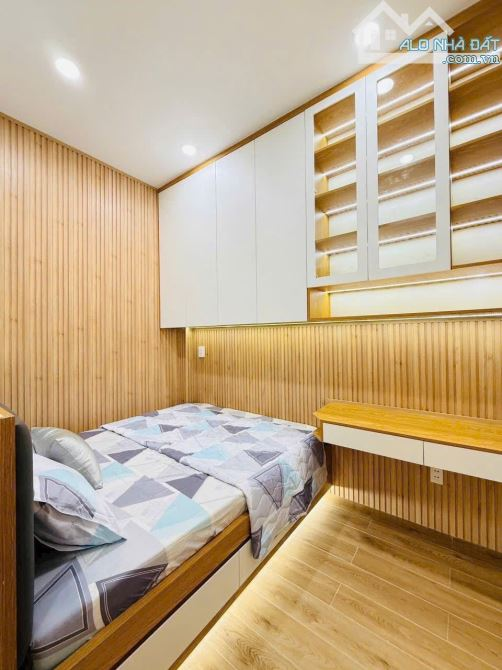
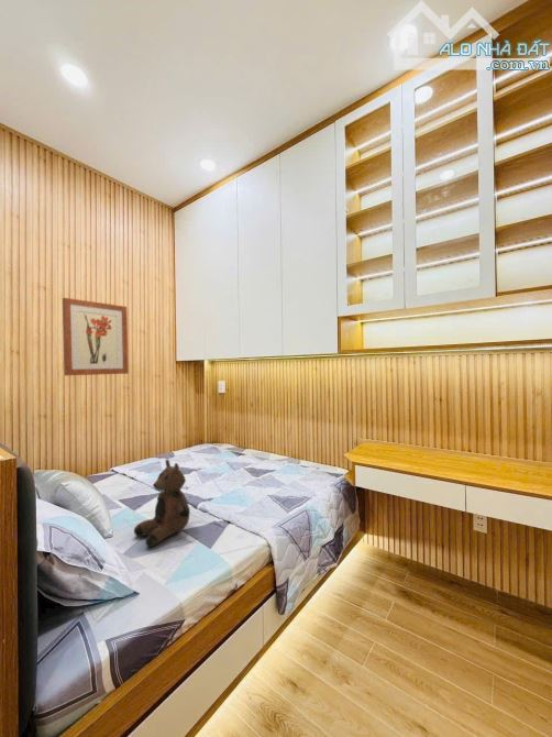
+ teddy bear [133,459,191,548]
+ wall art [62,297,130,376]
